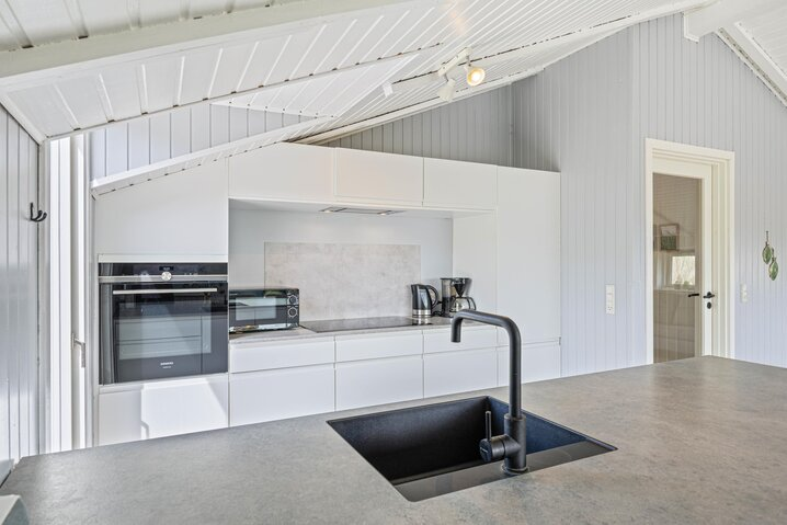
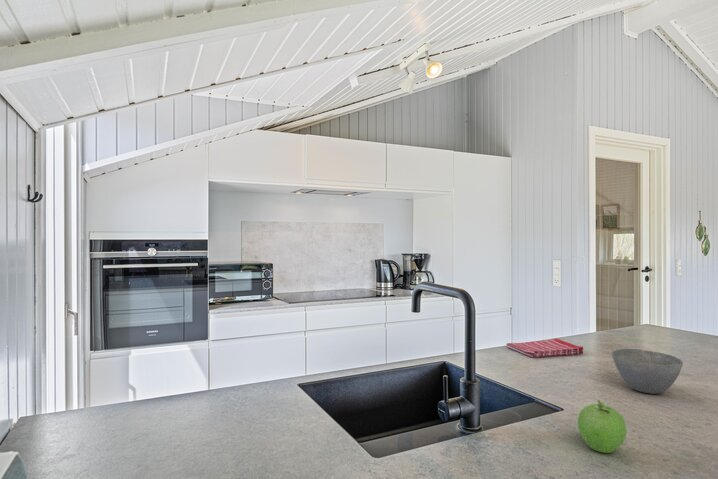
+ dish towel [505,338,585,358]
+ bowl [611,348,684,395]
+ fruit [576,399,628,454]
